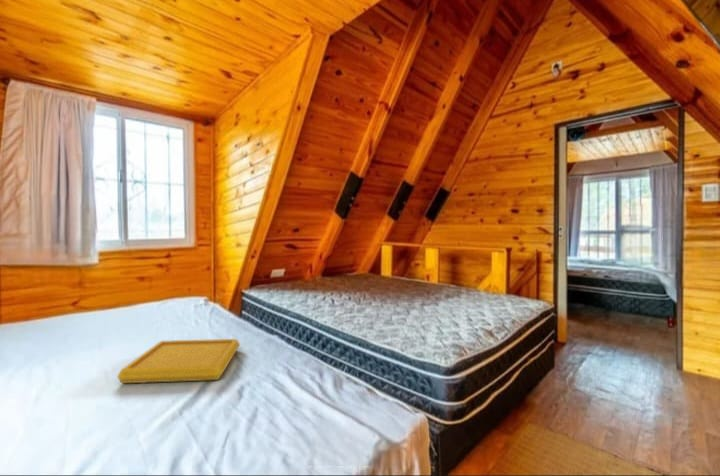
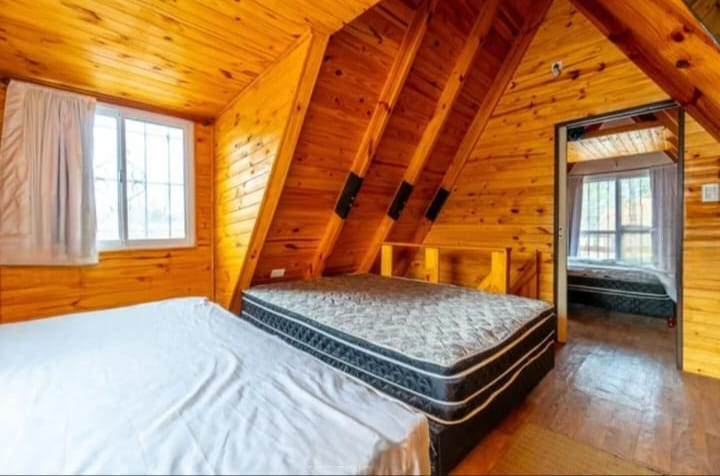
- serving tray [116,338,241,384]
